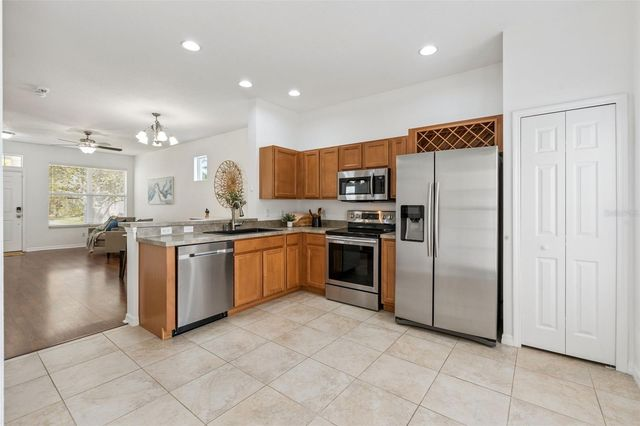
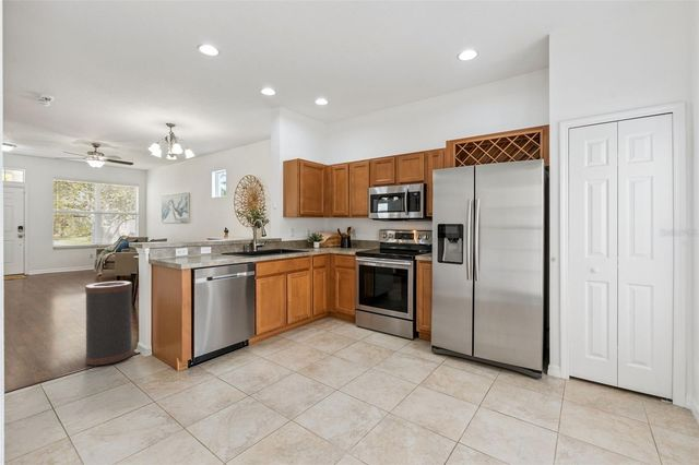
+ trash can [84,281,133,368]
